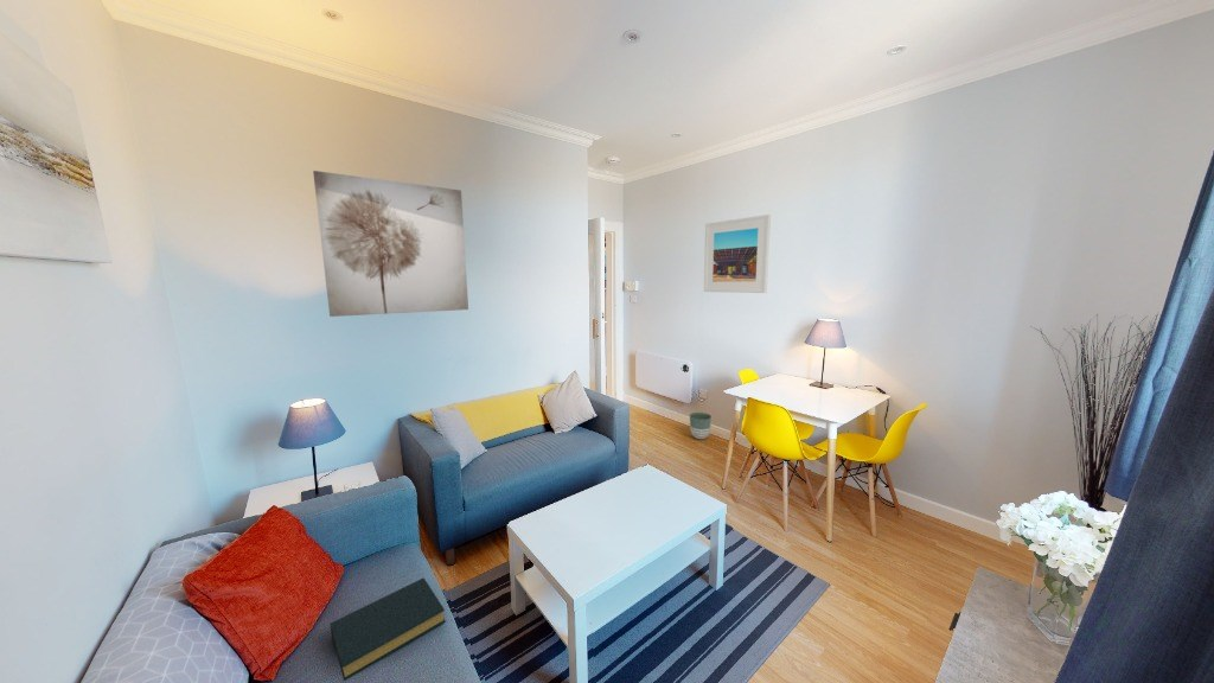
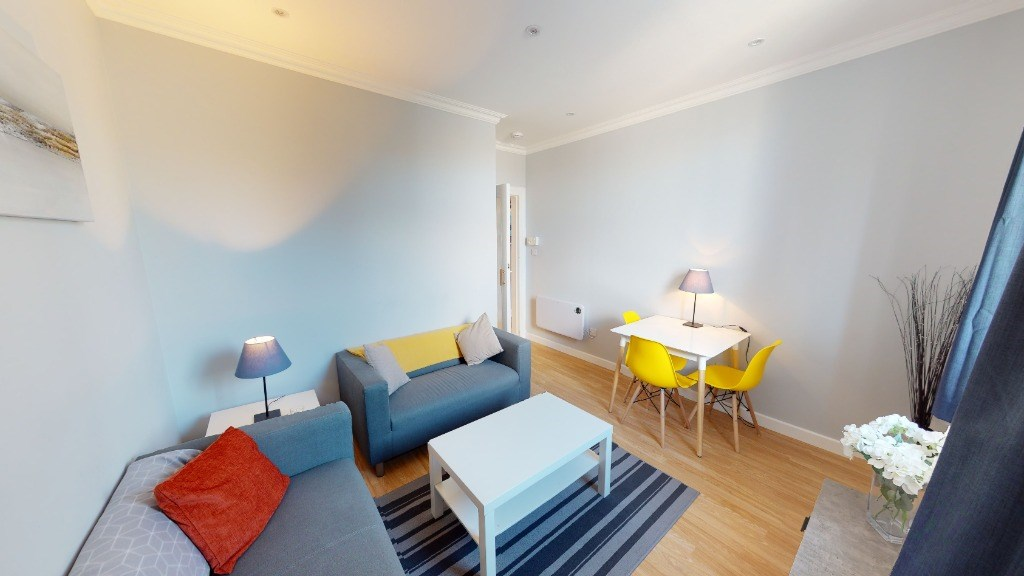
- wall art [312,170,469,318]
- hardback book [330,576,447,682]
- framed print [703,213,772,294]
- planter [689,411,713,440]
